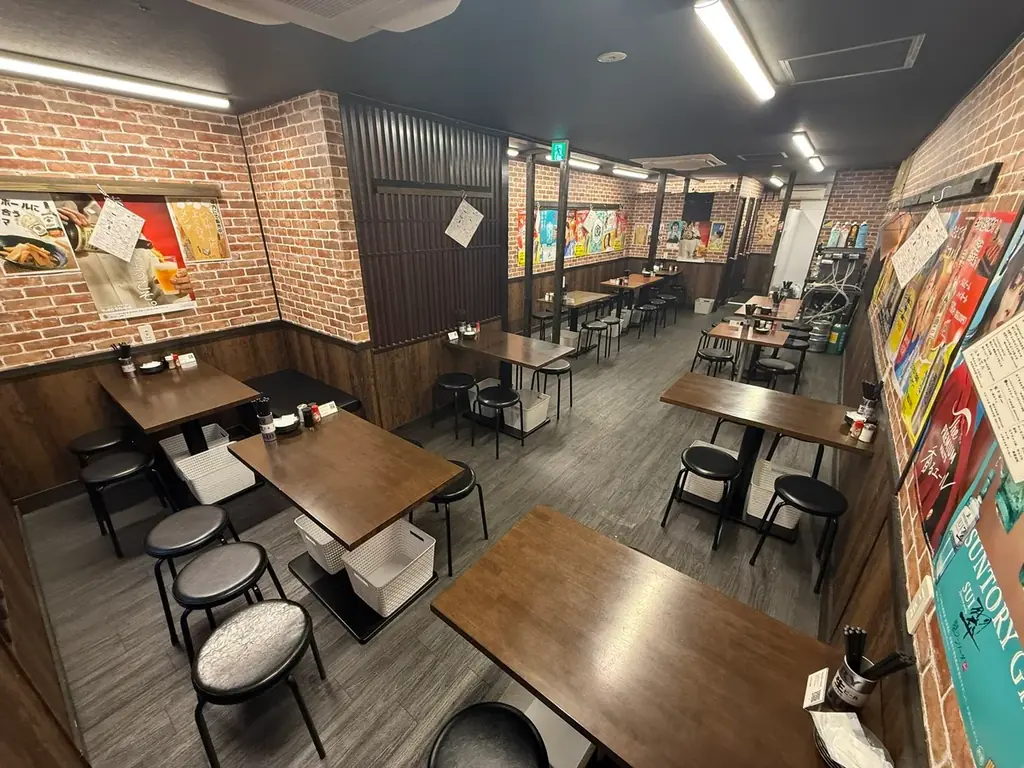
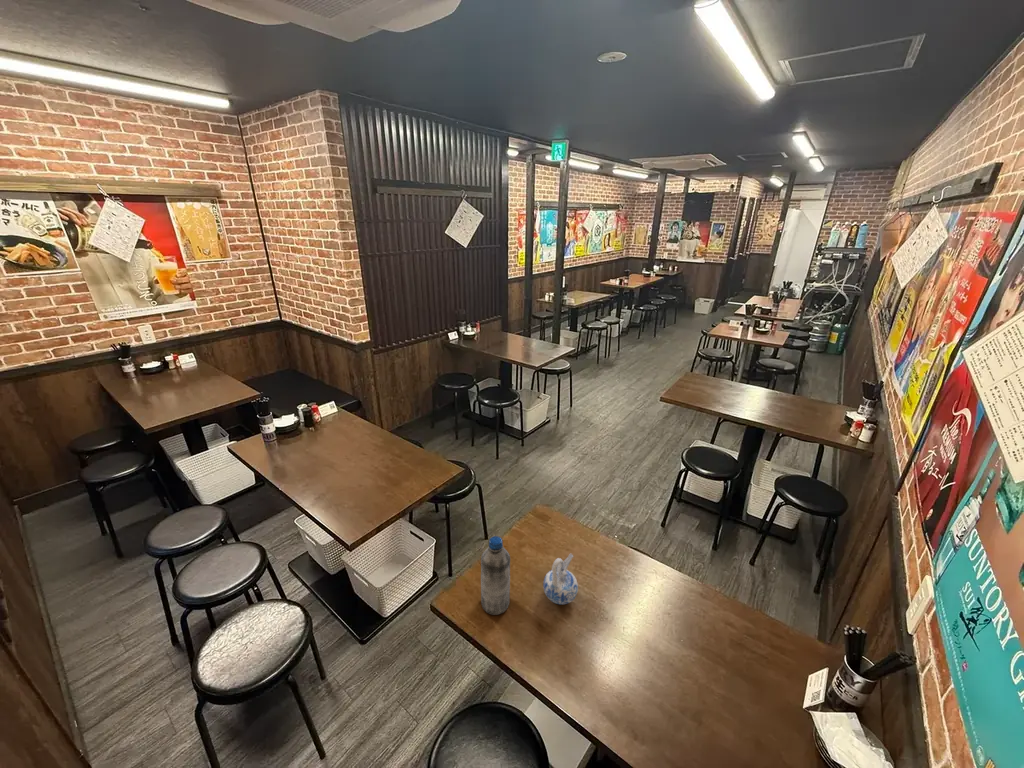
+ water bottle [480,535,511,616]
+ ceramic pitcher [542,553,579,605]
